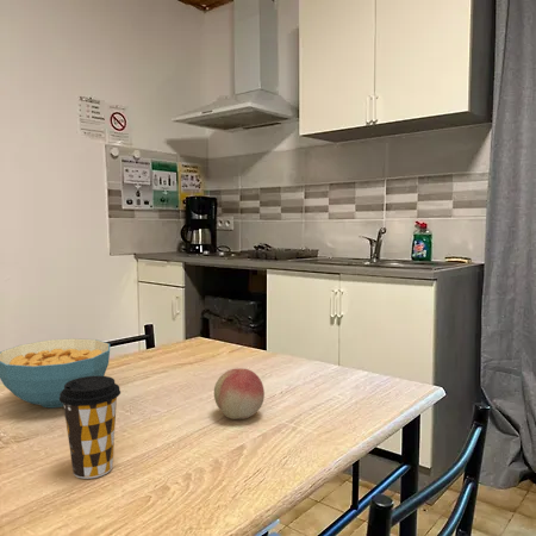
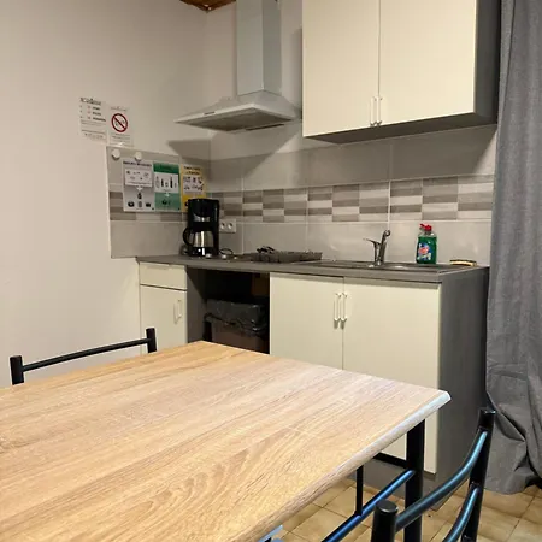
- cereal bowl [0,337,111,409]
- fruit [213,367,266,420]
- coffee cup [60,375,121,480]
